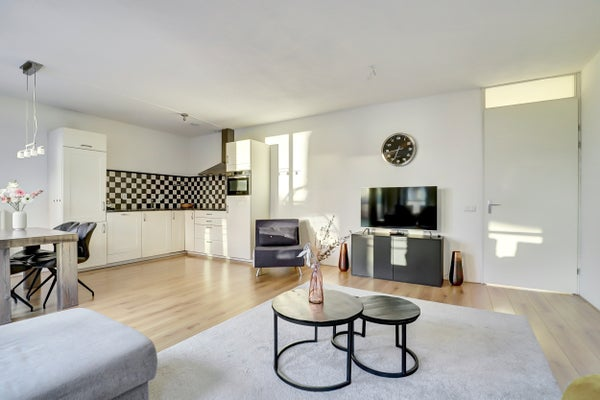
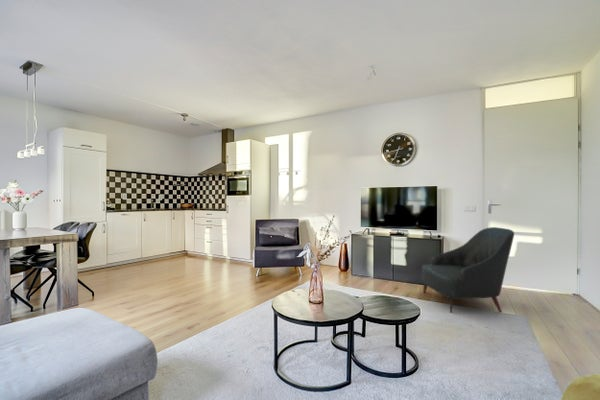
+ armchair [421,226,515,314]
